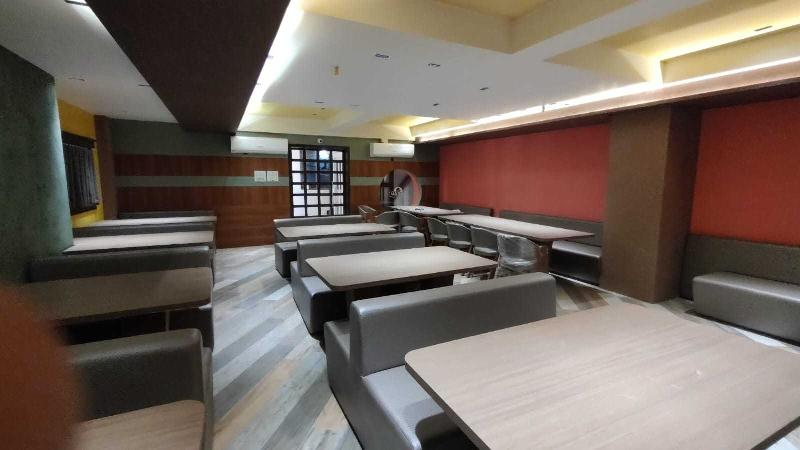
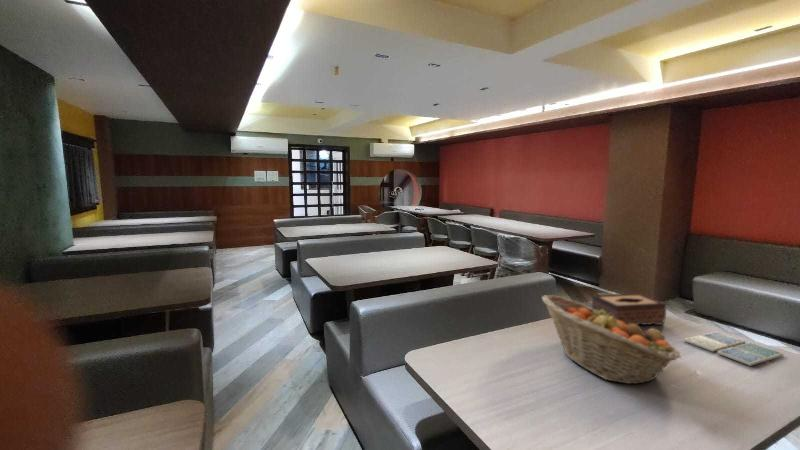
+ drink coaster [683,330,785,367]
+ fruit basket [541,294,682,385]
+ tissue box [590,292,667,326]
